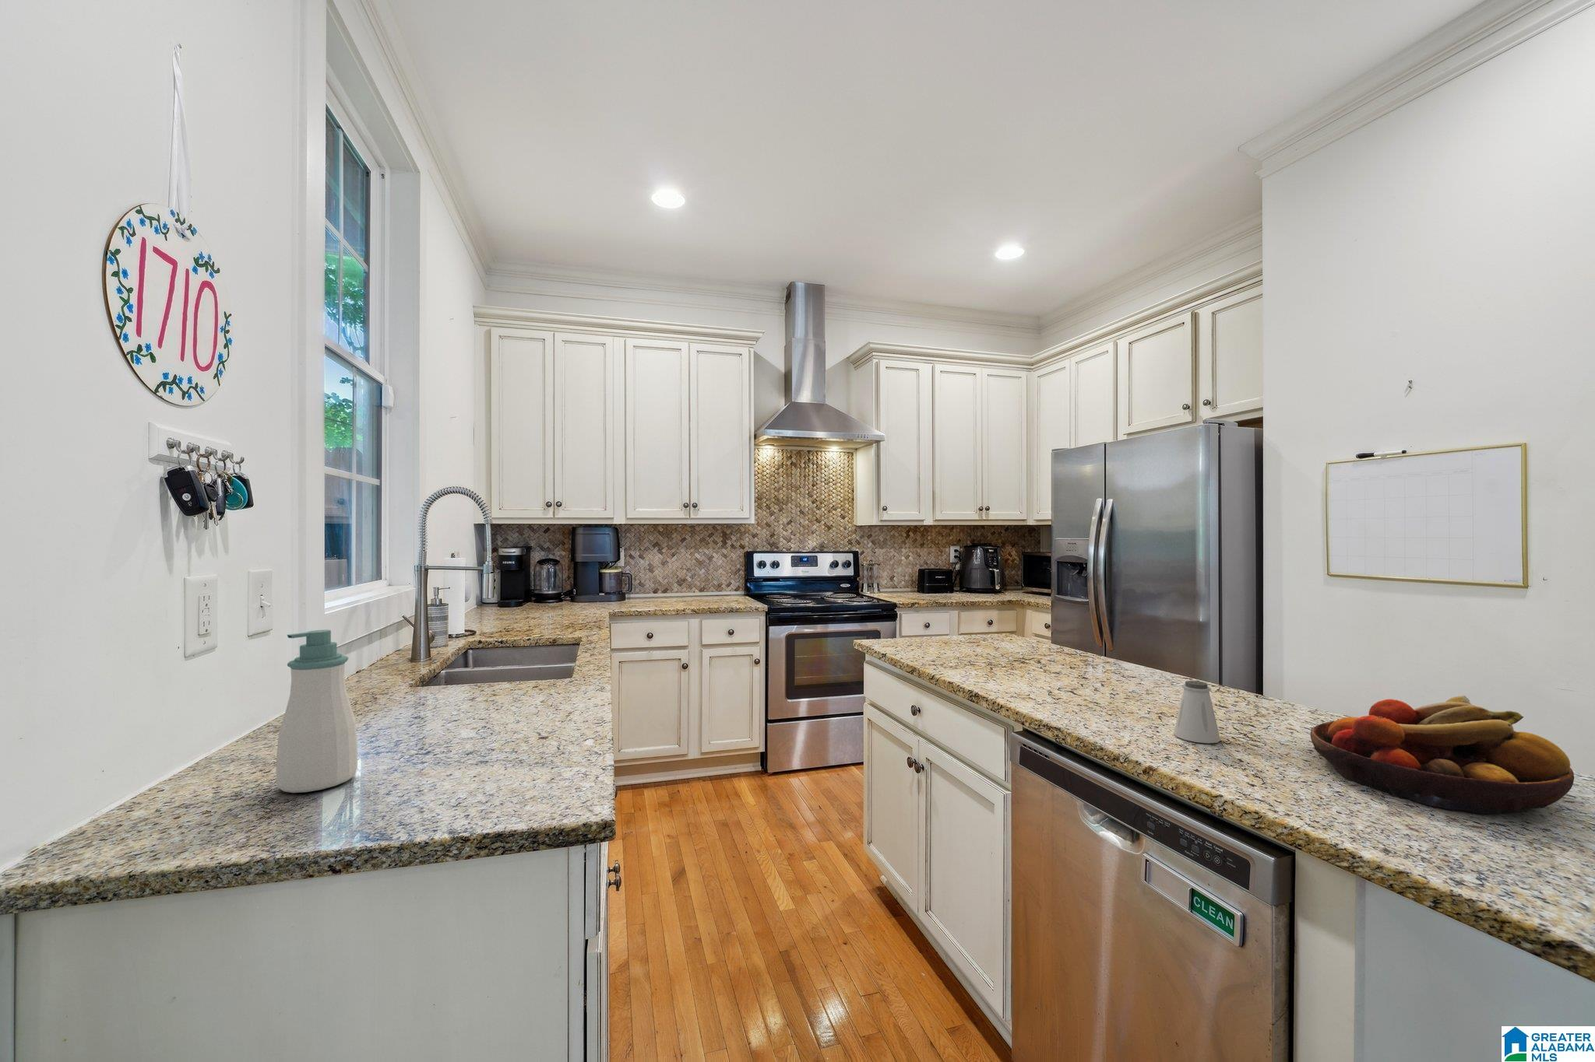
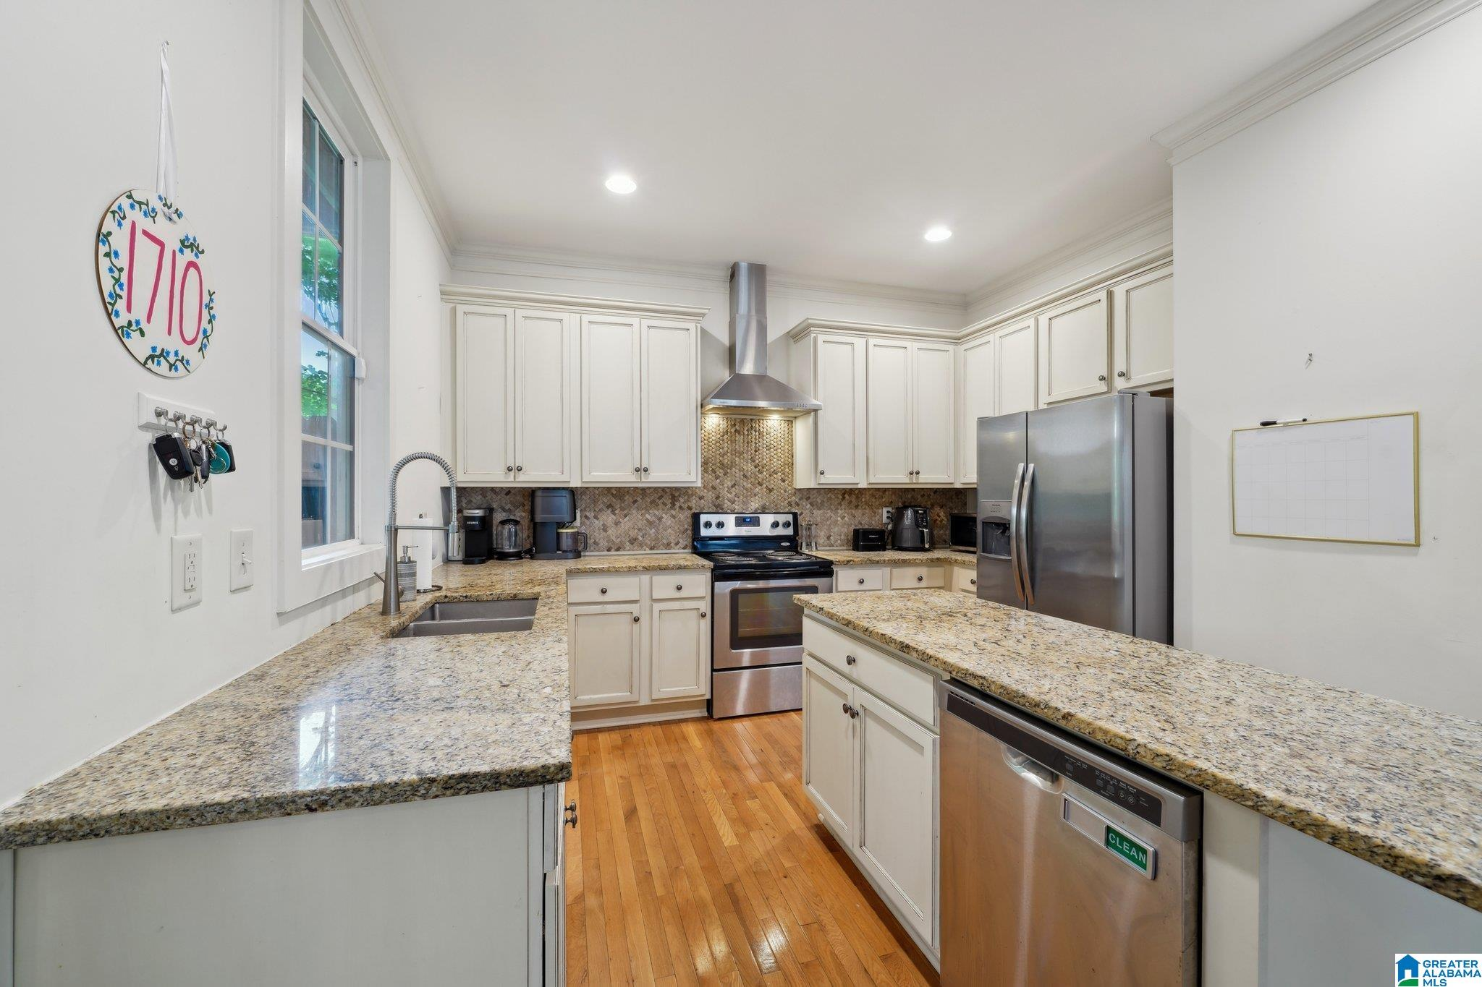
- soap bottle [275,629,358,794]
- saltshaker [1173,680,1221,744]
- fruit bowl [1310,695,1575,814]
